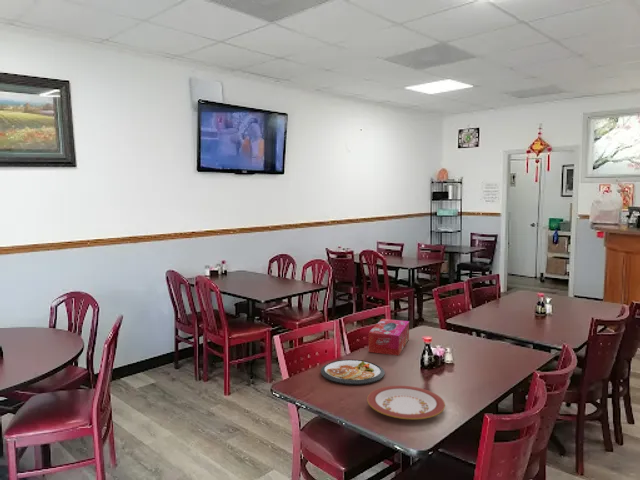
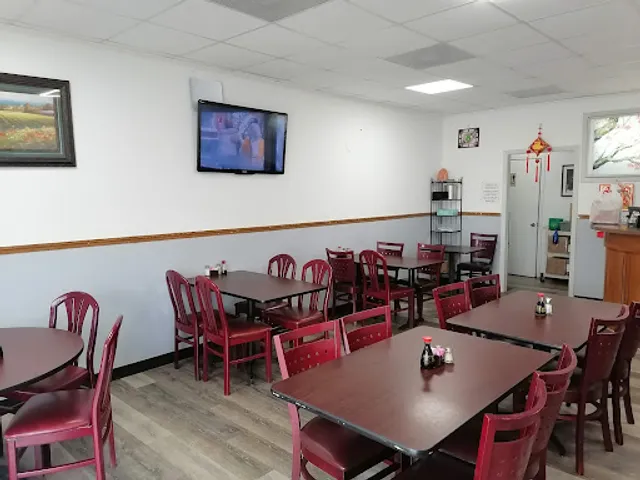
- tissue box [367,318,410,356]
- plate [366,385,446,420]
- dish [320,359,386,386]
